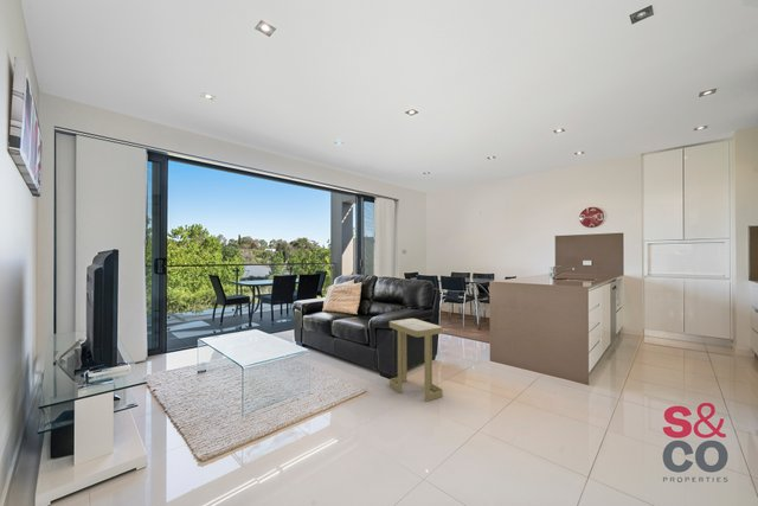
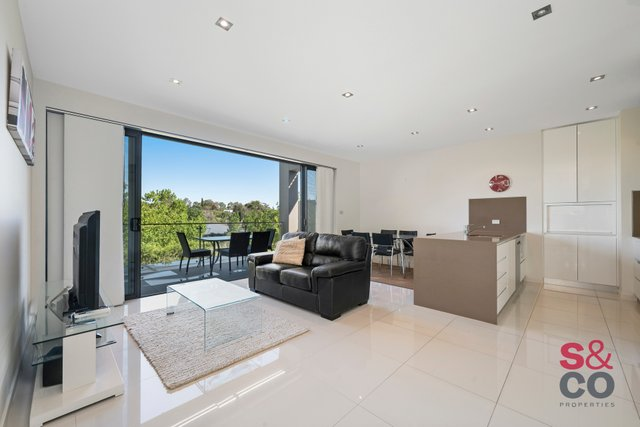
- side table [388,318,444,403]
